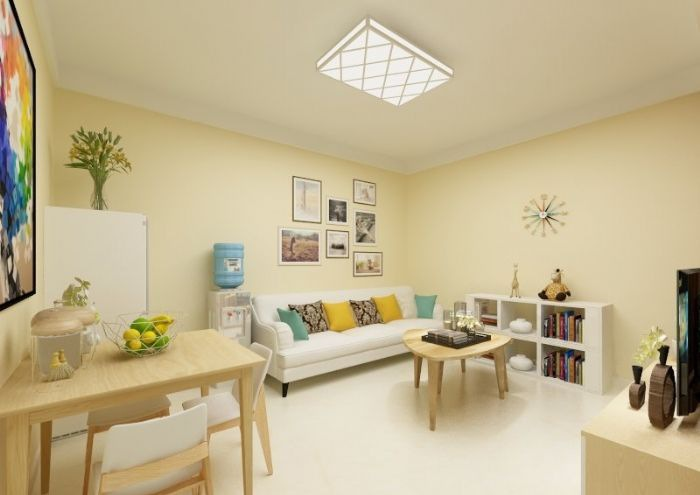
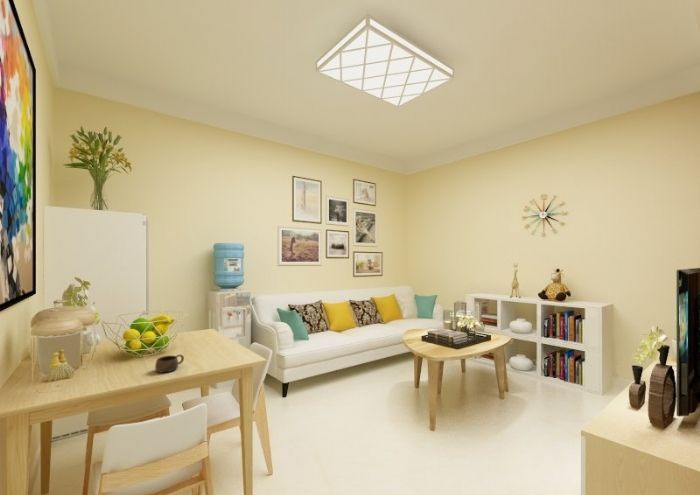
+ cup [154,354,185,374]
